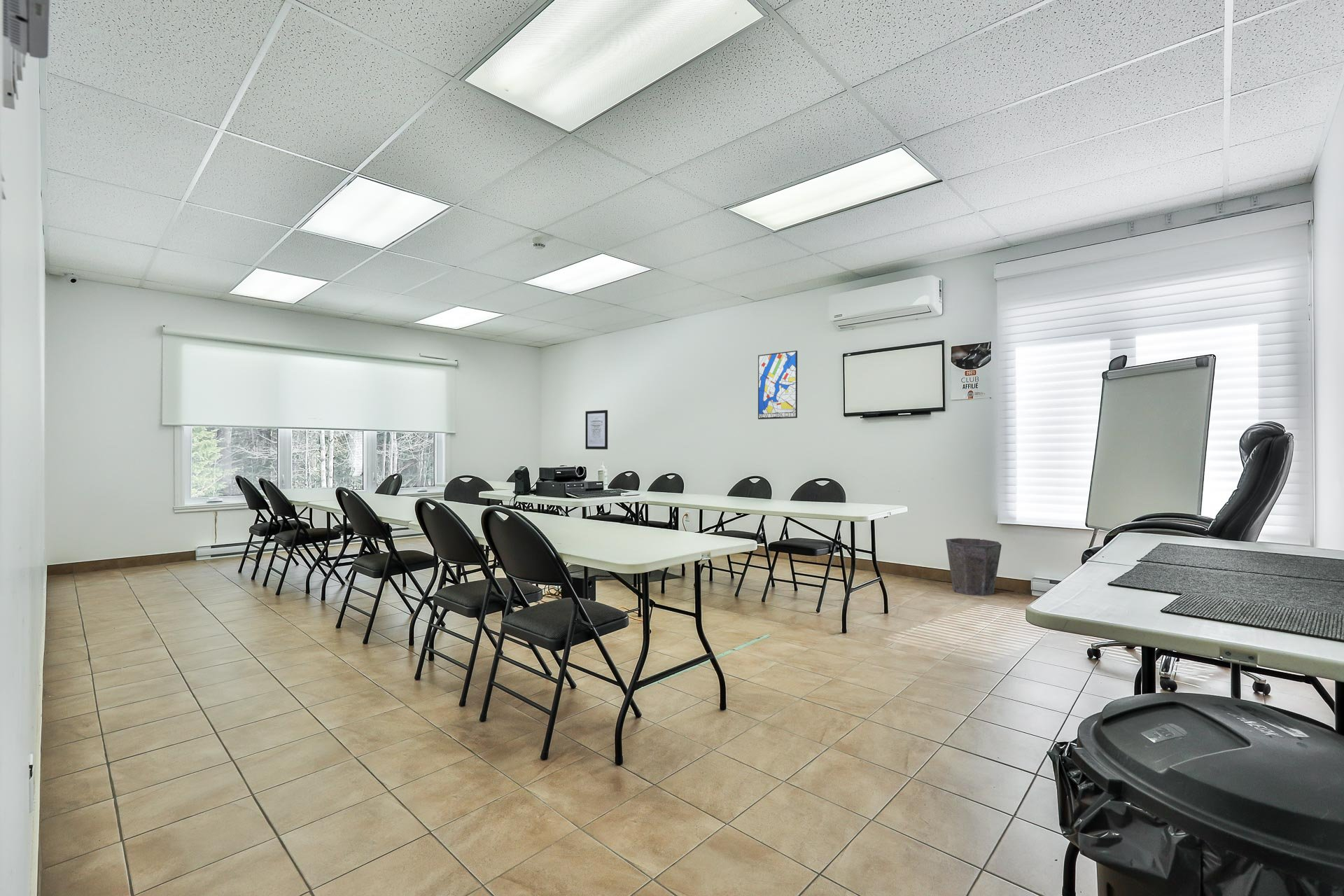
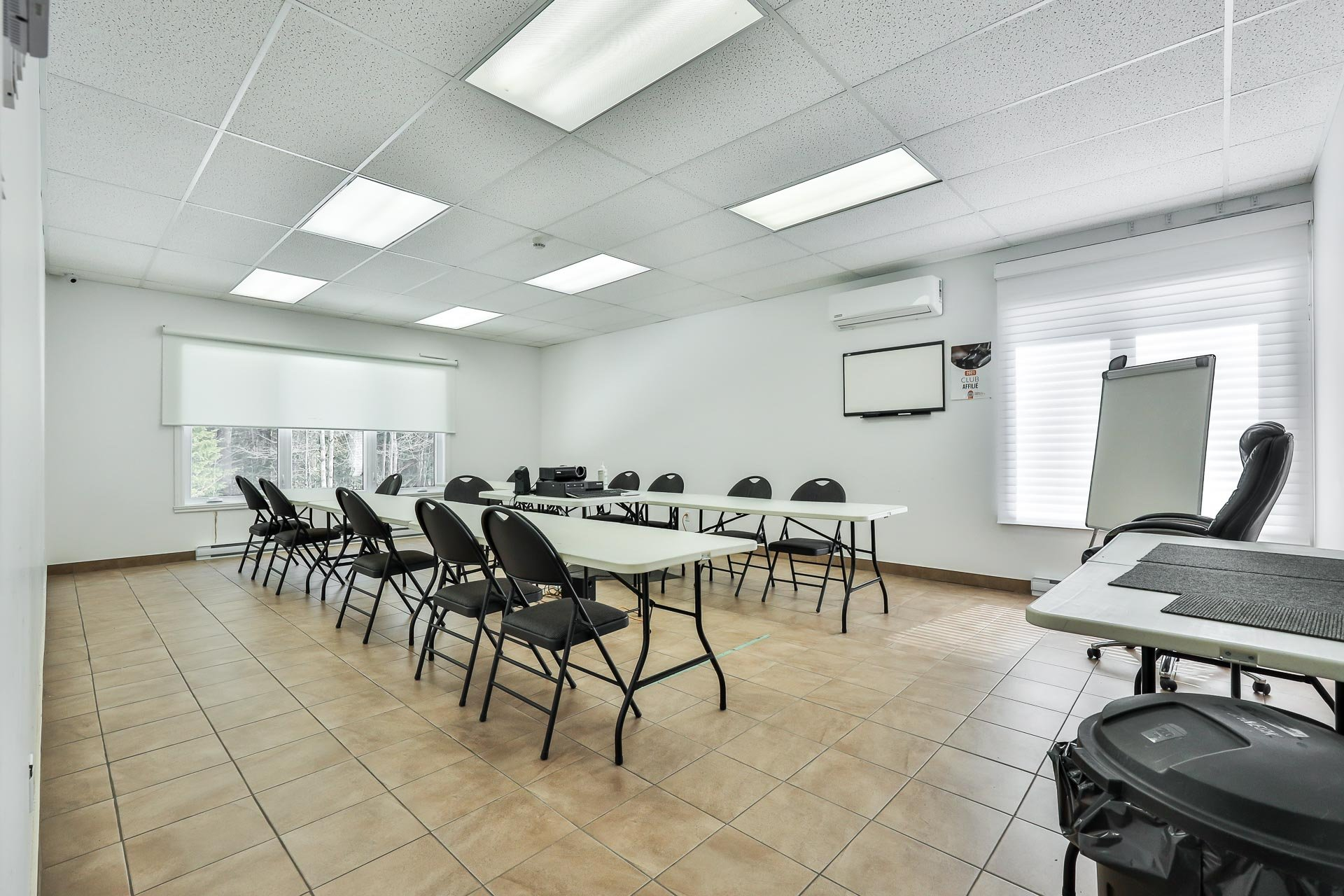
- waste bin [945,538,1002,596]
- wall art [584,409,608,450]
- wall art [757,350,798,420]
